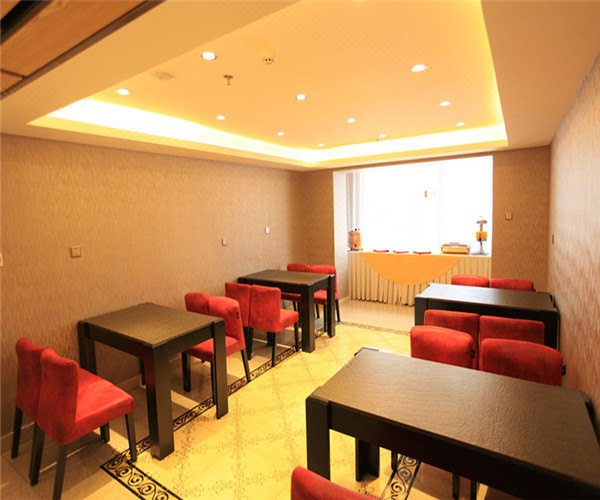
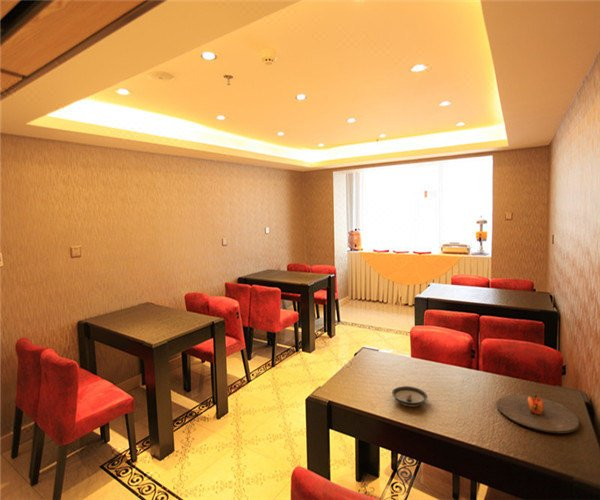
+ plate [495,393,580,434]
+ saucer [391,385,428,408]
